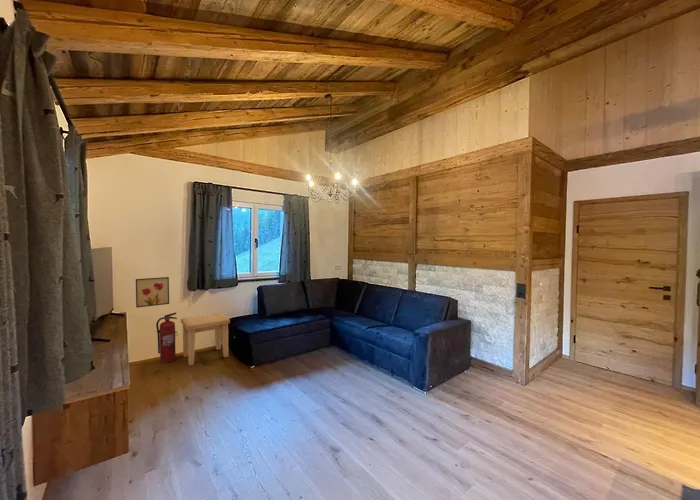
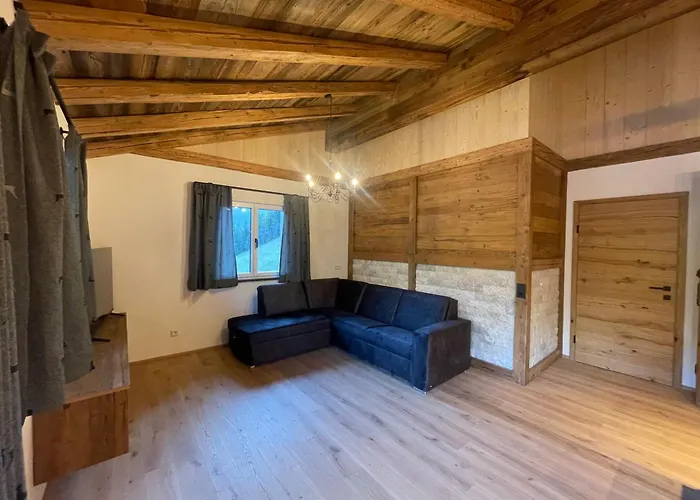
- side table [180,312,231,366]
- fire extinguisher [155,312,178,364]
- wall art [135,276,170,309]
